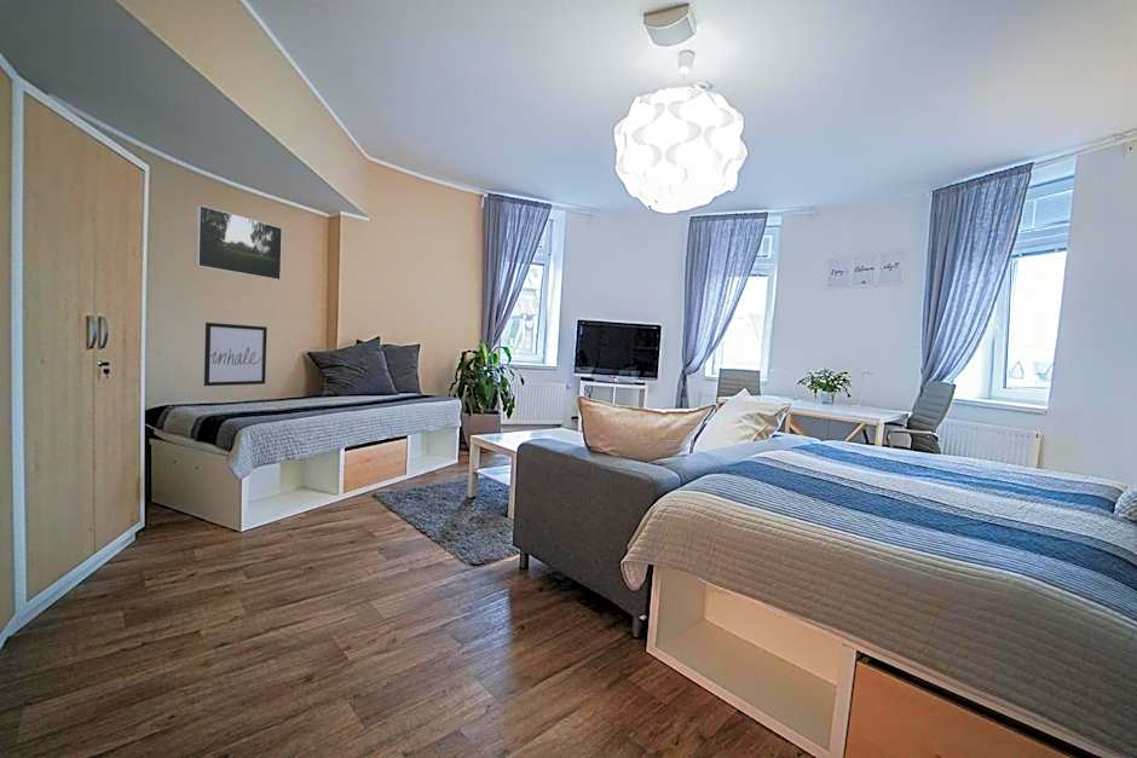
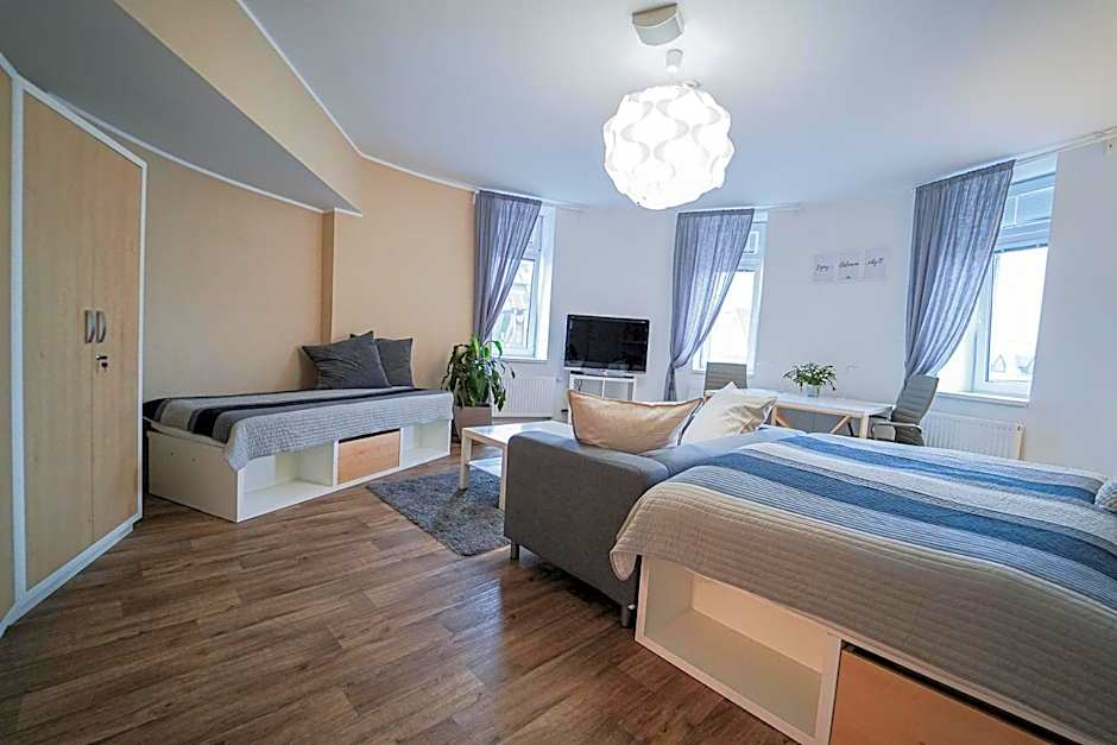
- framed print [195,204,283,282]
- wall art [203,322,269,387]
